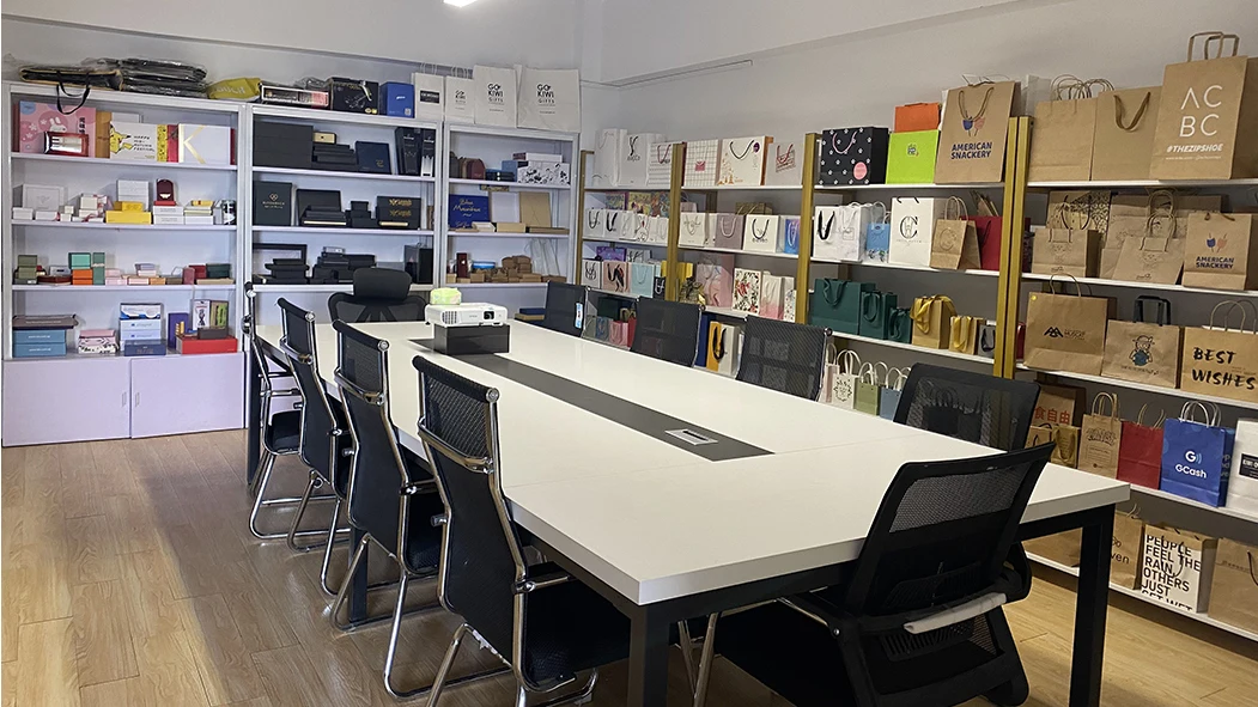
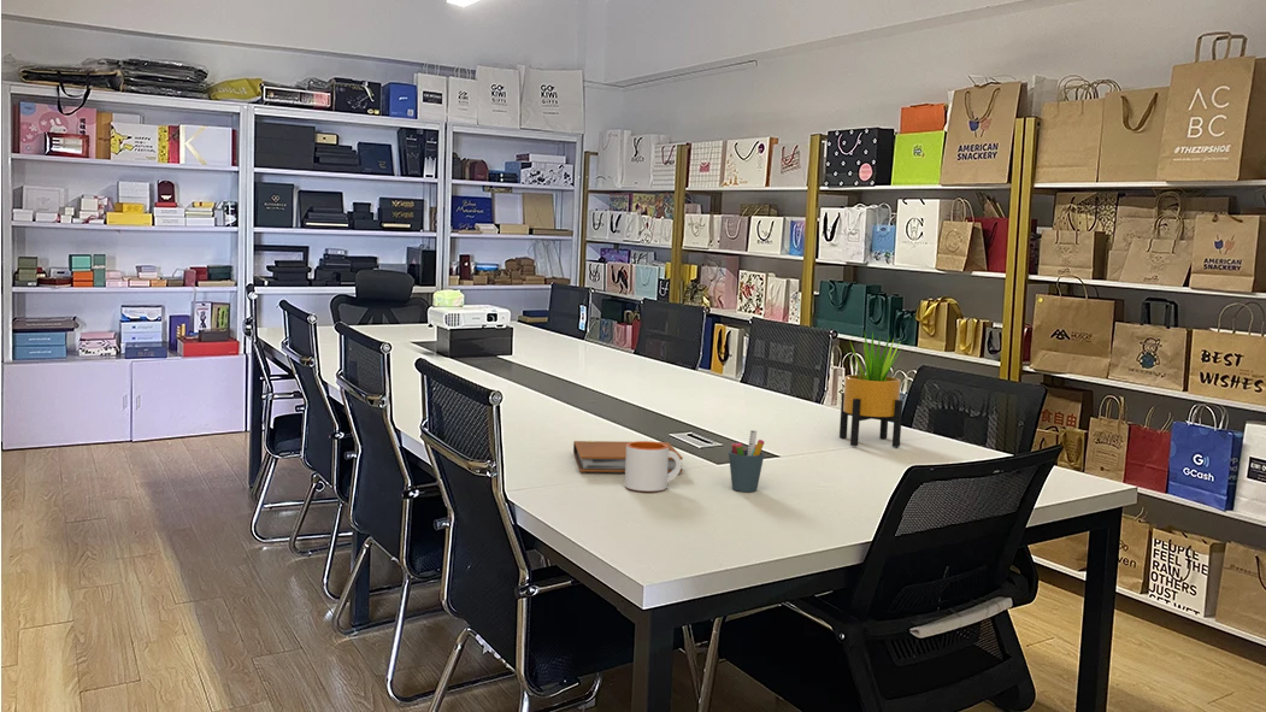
+ mug [624,440,682,493]
+ pen holder [728,429,765,493]
+ potted plant [838,329,903,448]
+ notebook [572,440,684,473]
